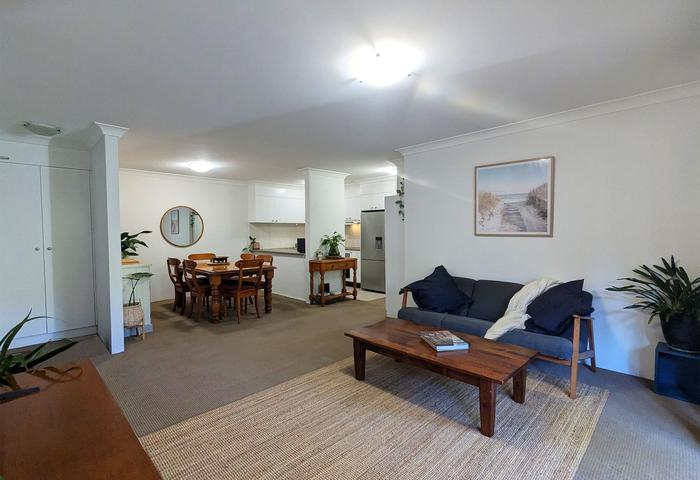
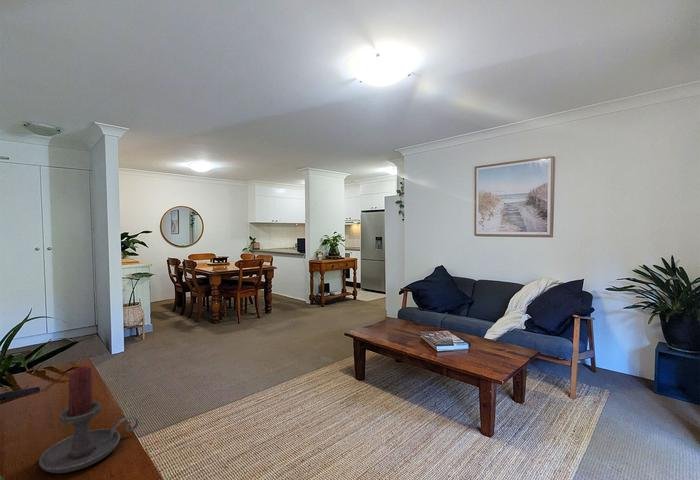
+ candle holder [38,365,140,474]
